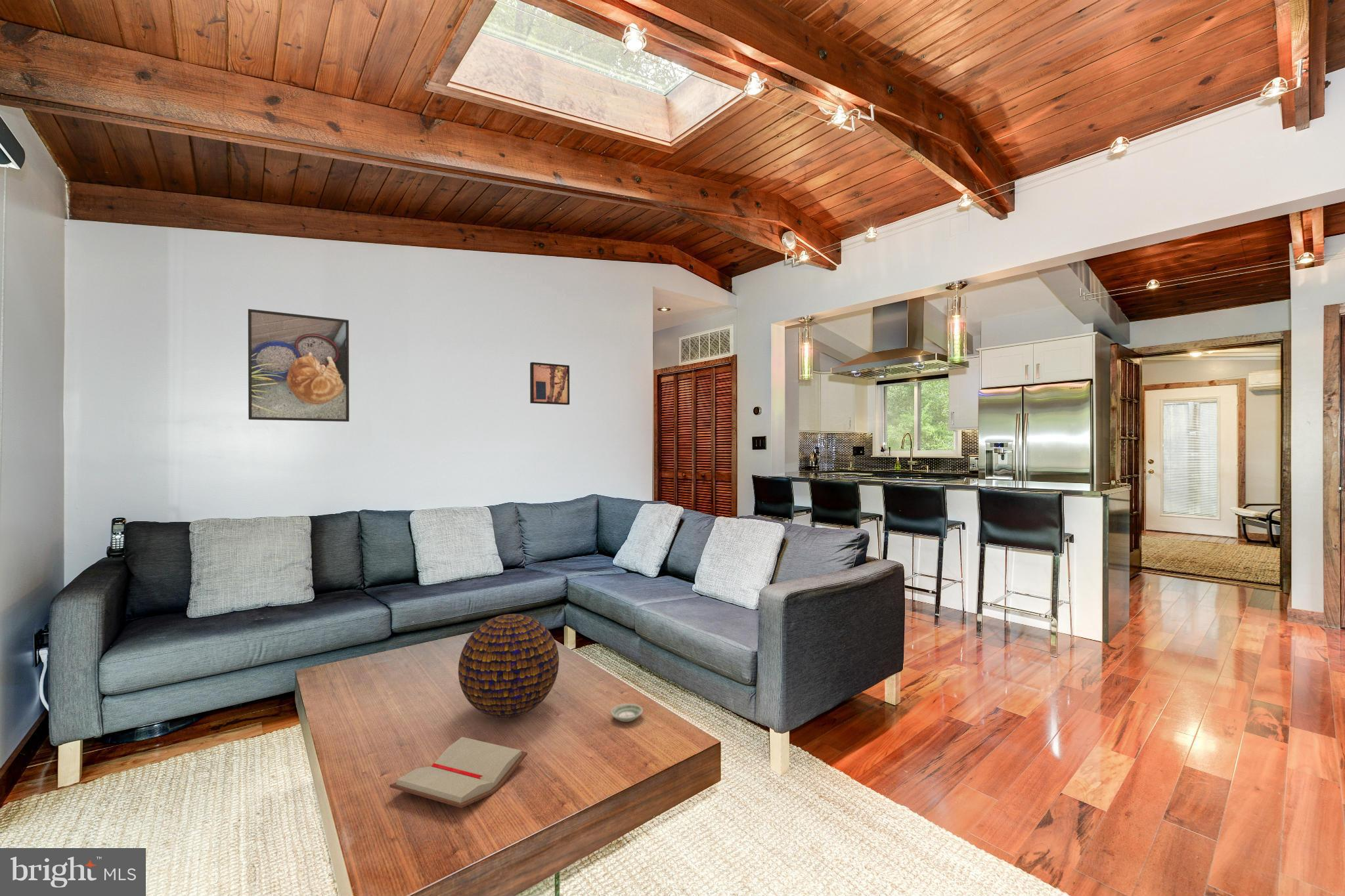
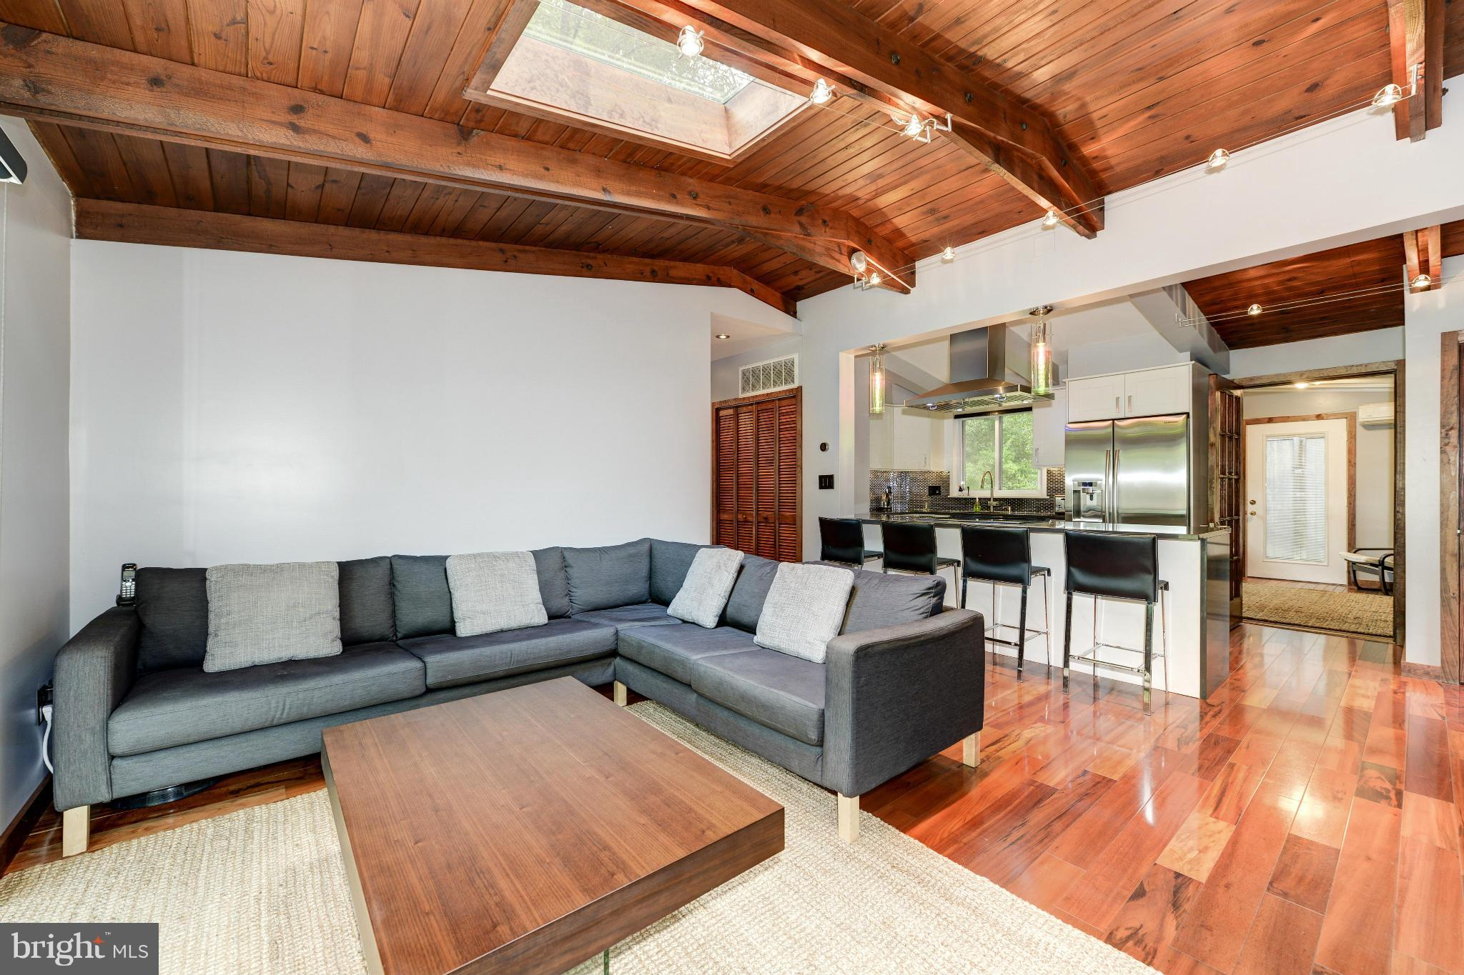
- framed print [248,309,350,422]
- saucer [610,703,644,723]
- paperback book [389,736,528,809]
- wall art [529,362,570,406]
- decorative orb [458,613,560,719]
